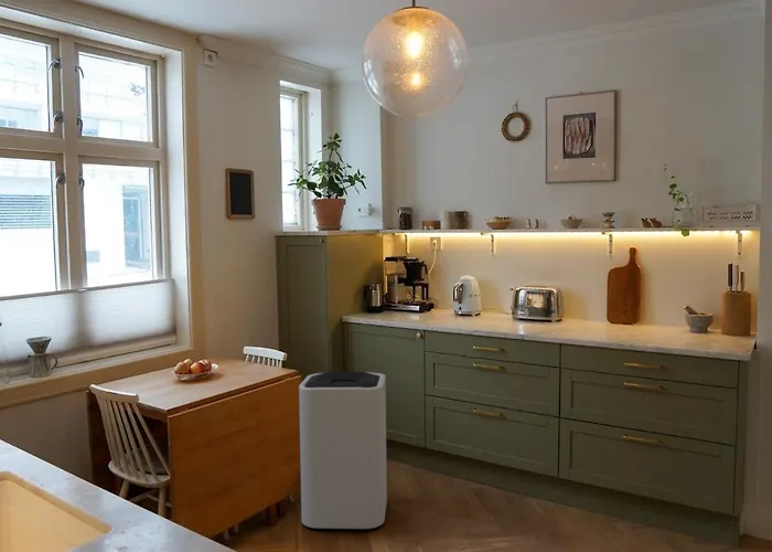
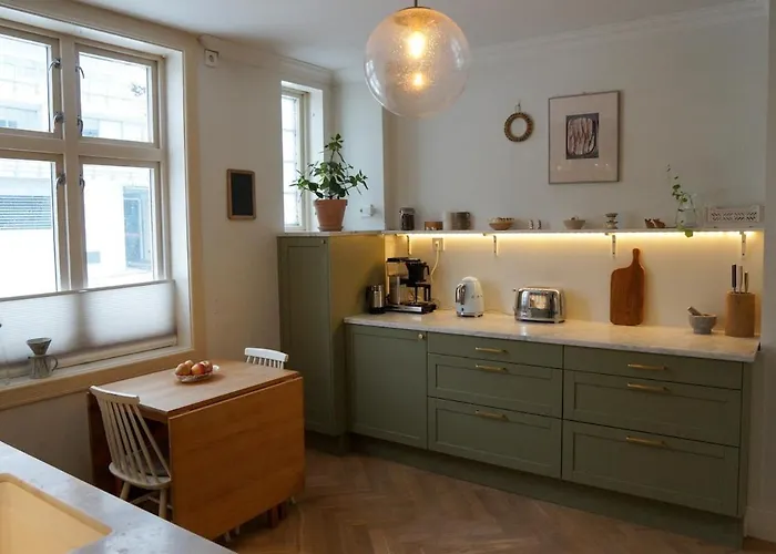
- trash can [298,371,388,531]
